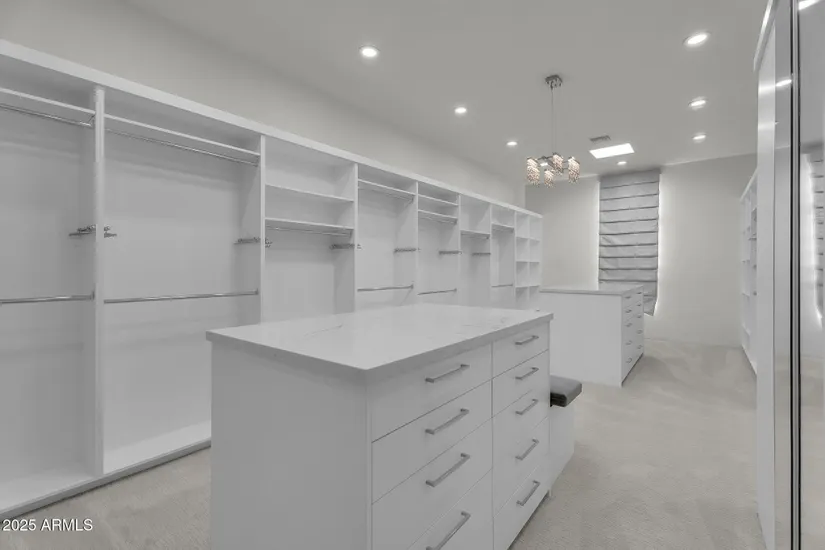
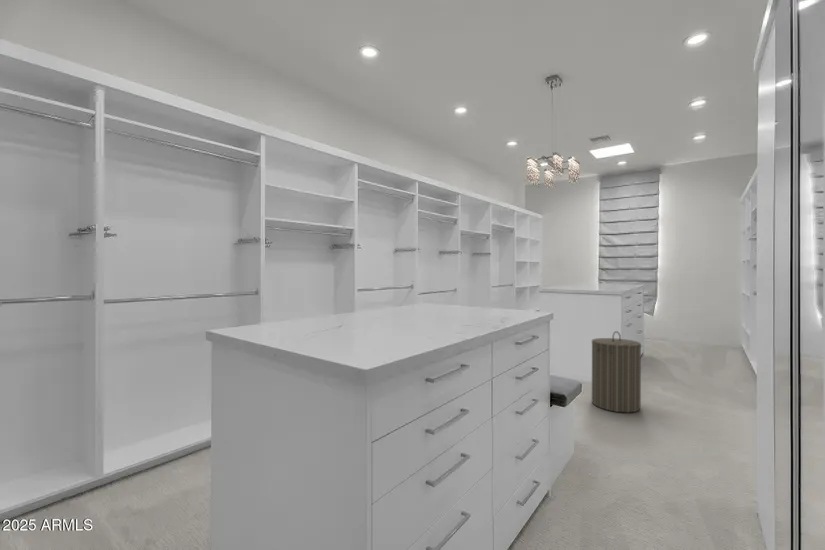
+ laundry hamper [591,330,642,414]
